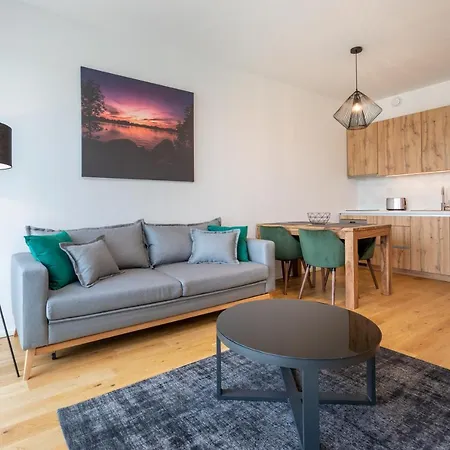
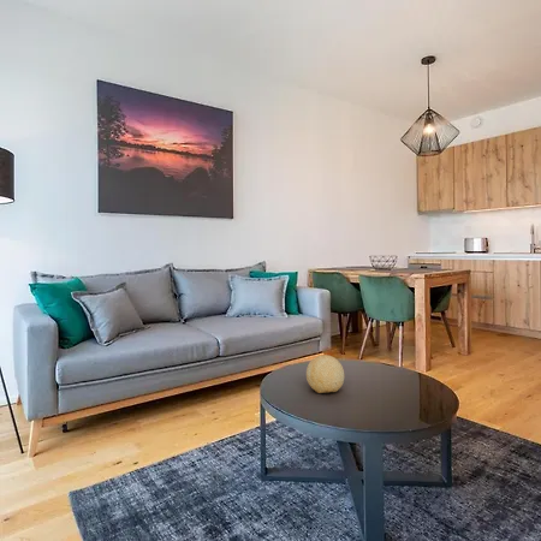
+ decorative ball [305,353,345,394]
